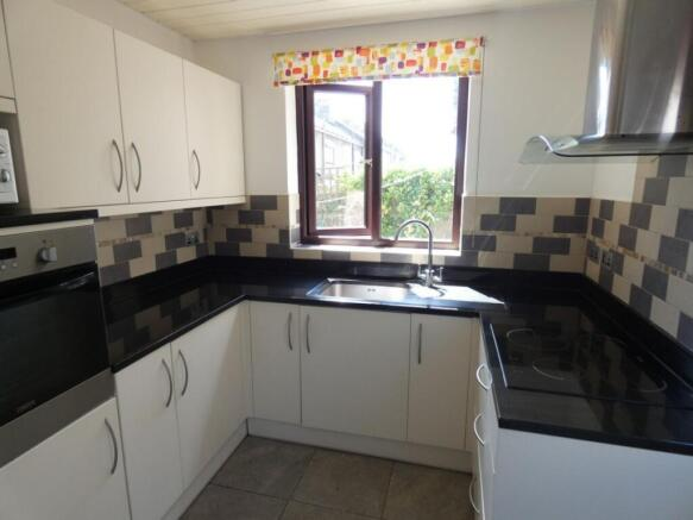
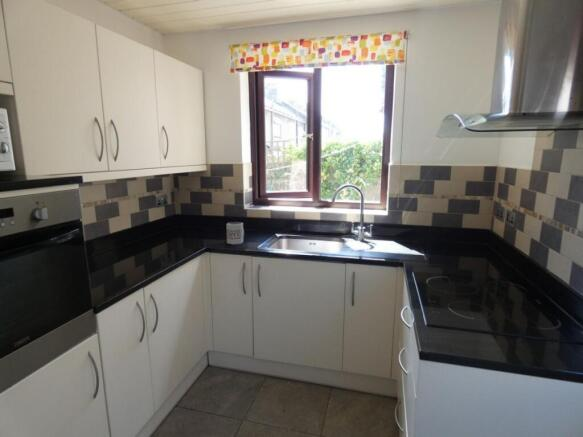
+ mug [225,221,245,245]
